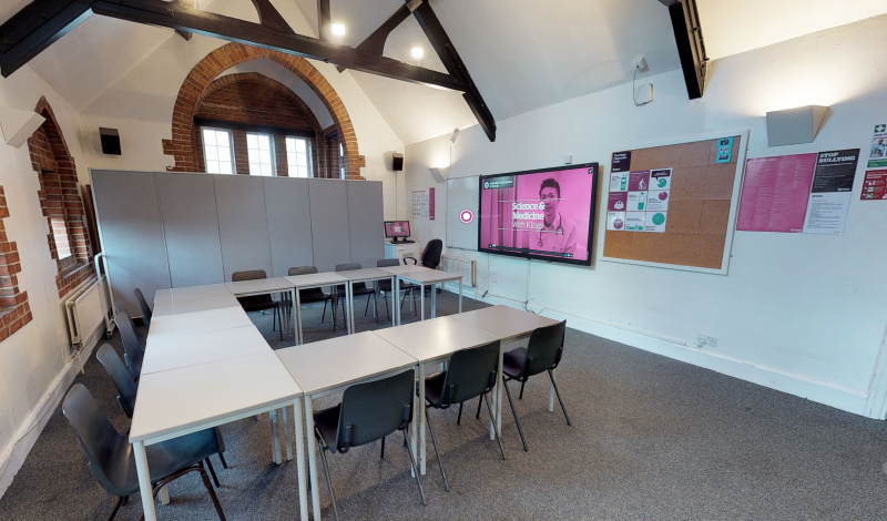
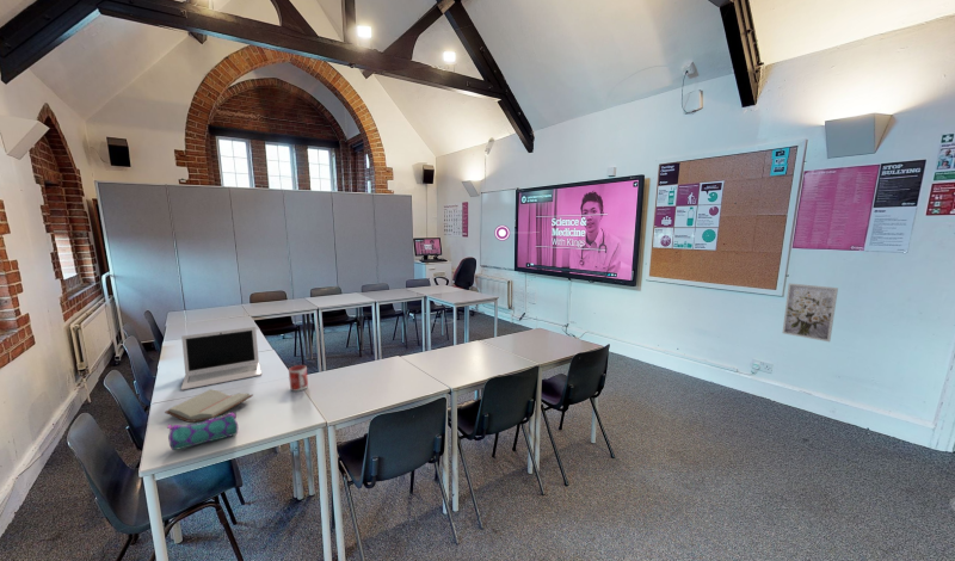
+ pencil case [166,411,239,451]
+ wall art [782,282,839,343]
+ paperback book [164,388,254,424]
+ laptop [180,326,263,392]
+ mug [288,364,309,393]
